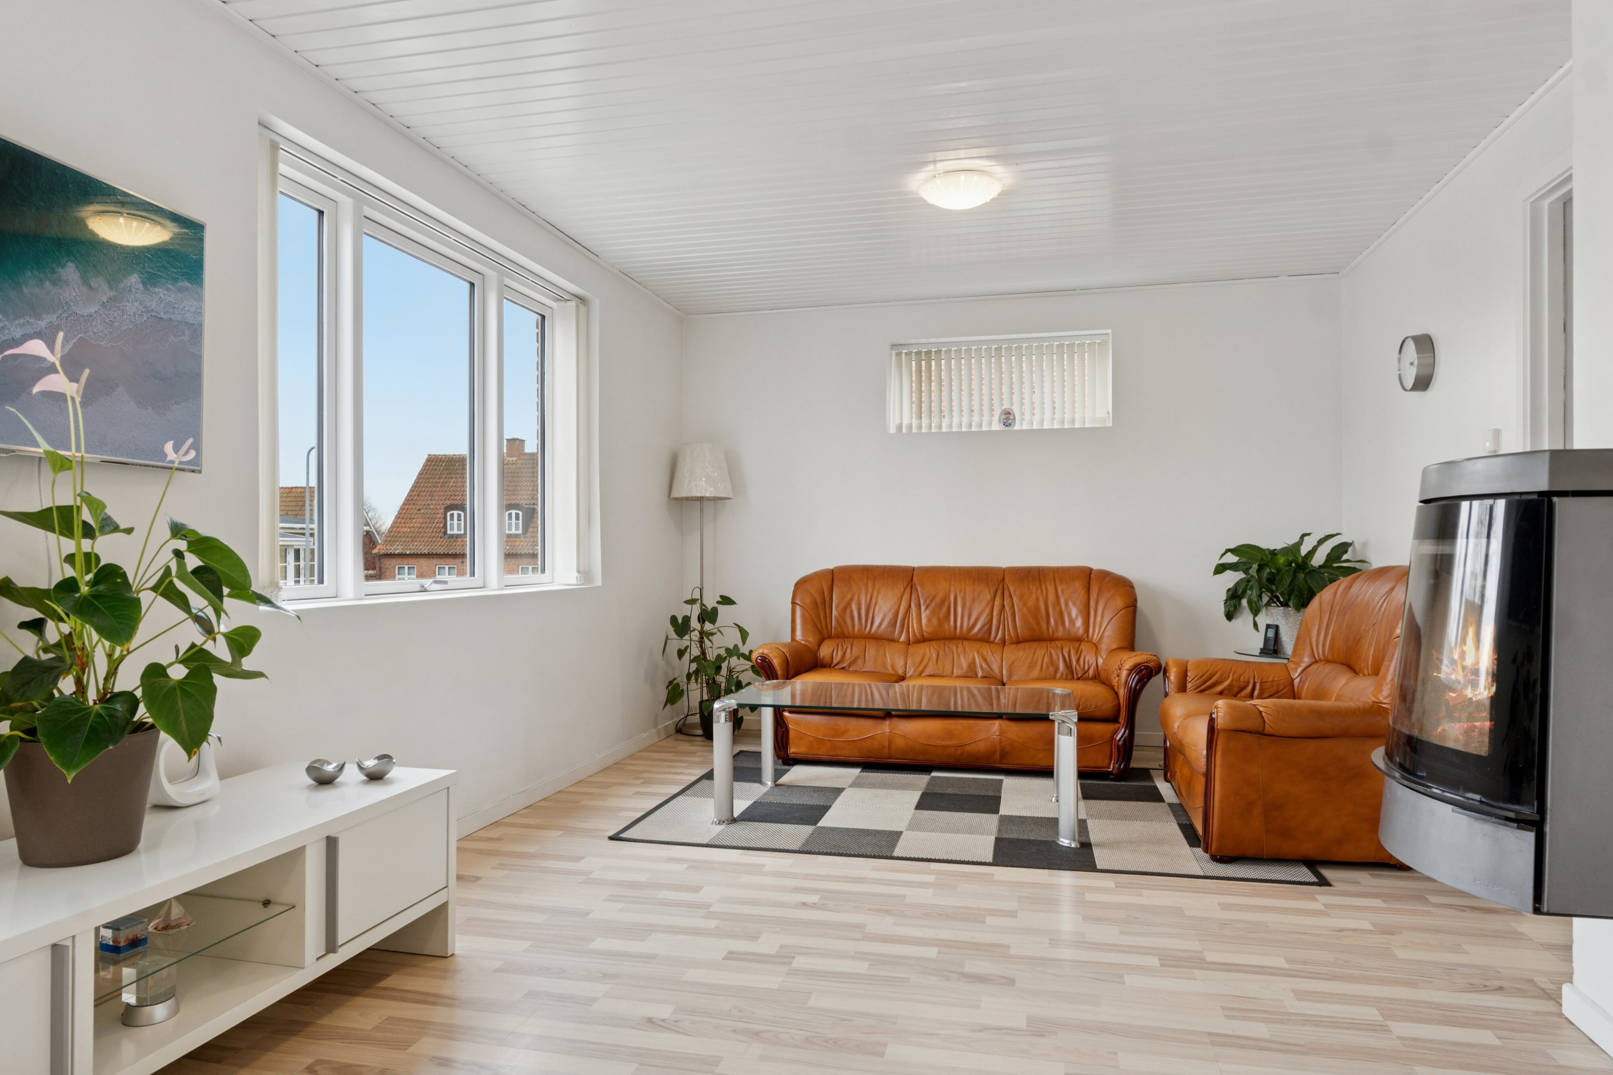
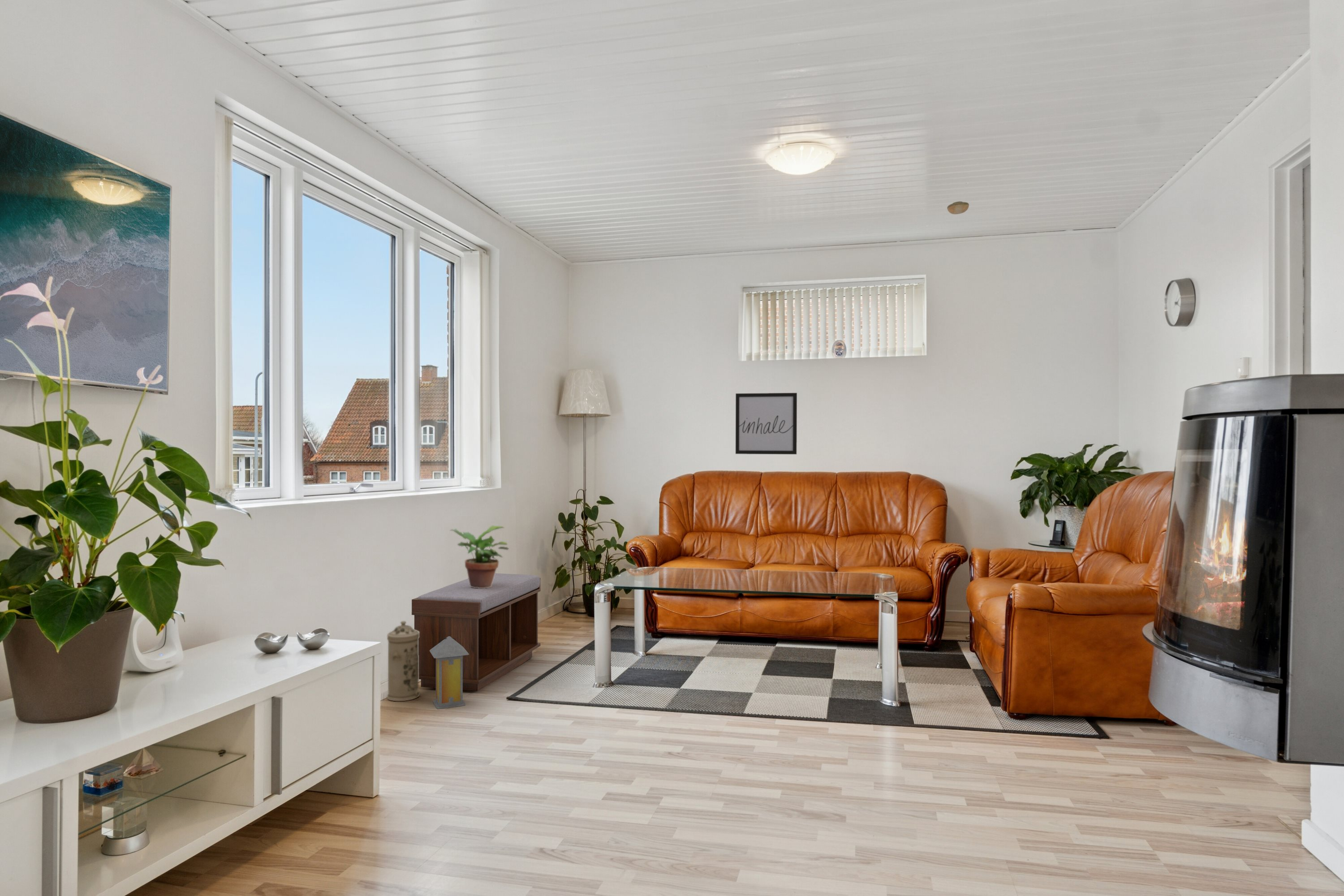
+ wall art [735,392,797,455]
+ potted plant [450,526,509,588]
+ bench [411,573,541,691]
+ lantern [430,636,469,710]
+ smoke detector [947,201,969,215]
+ water filter [387,620,420,702]
